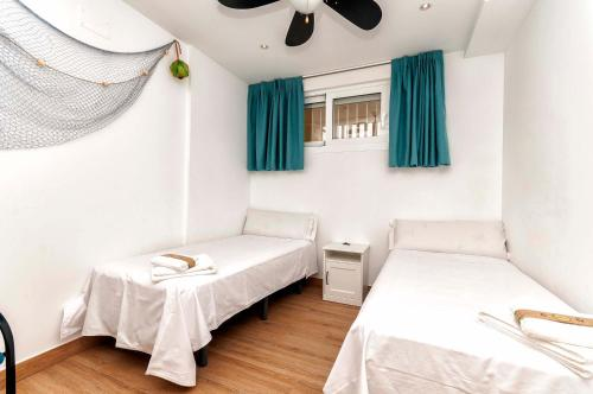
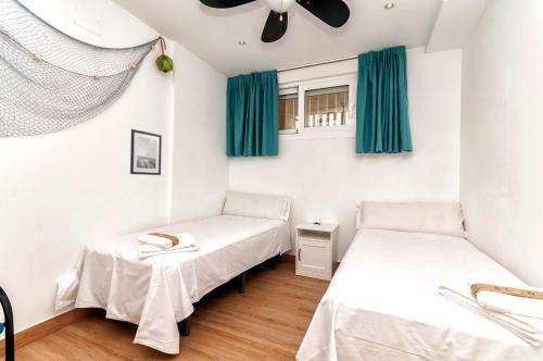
+ wall art [129,128,163,176]
